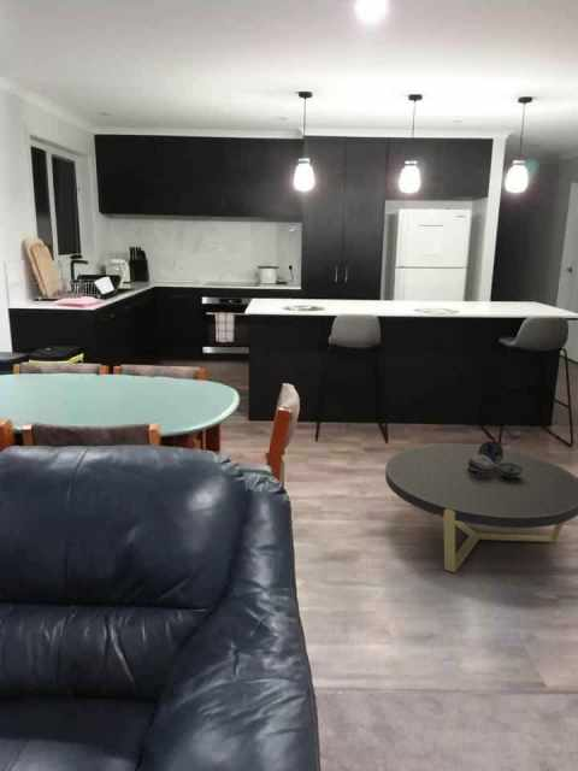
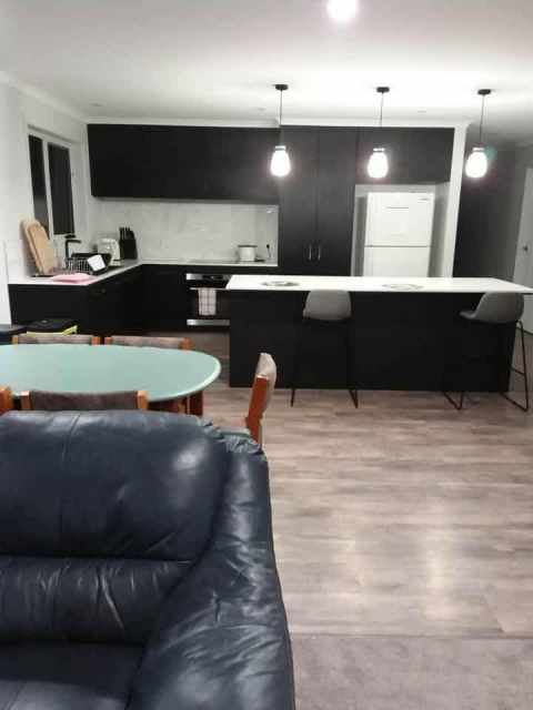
- coffee table [384,442,578,573]
- decorative bowl [467,440,524,477]
